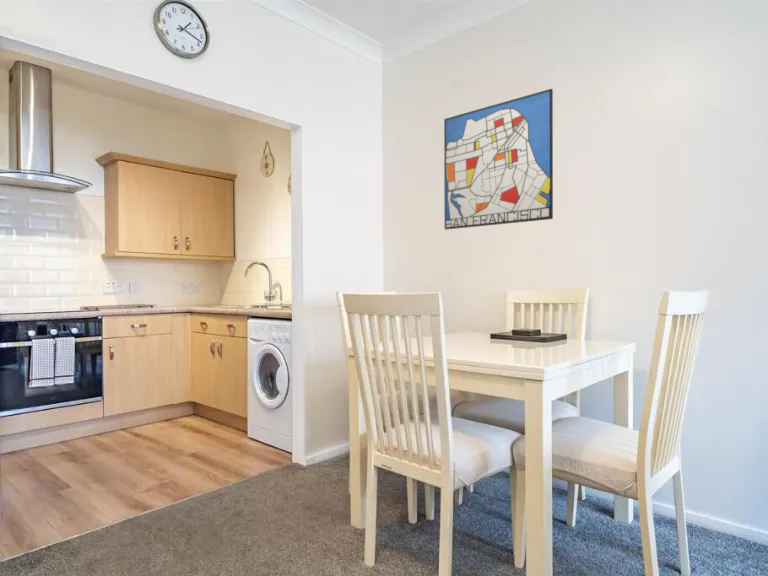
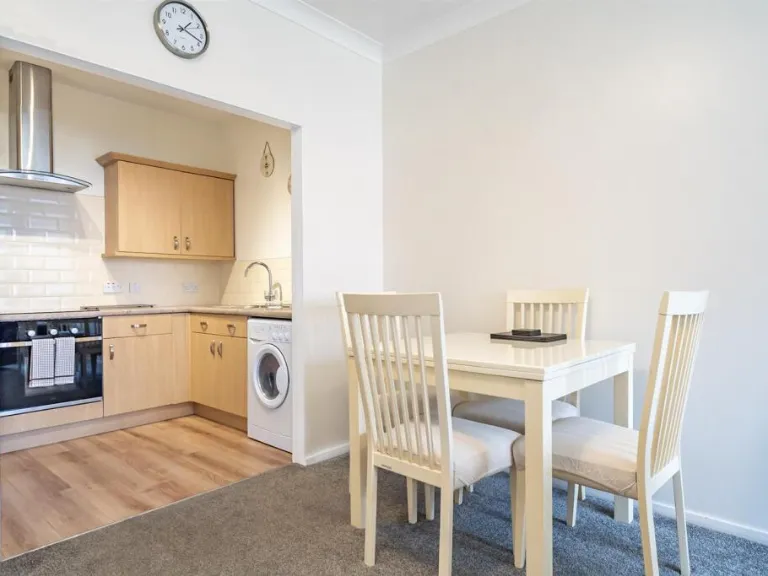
- wall art [443,88,554,230]
